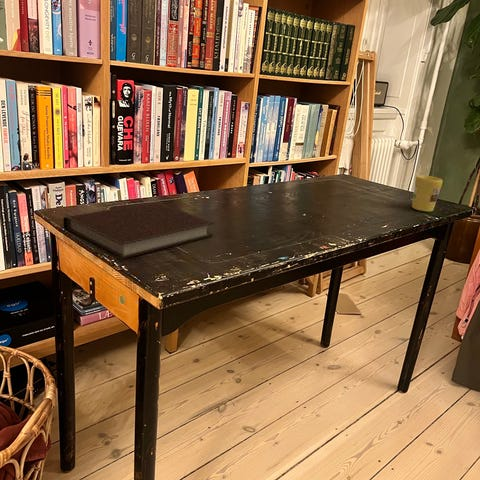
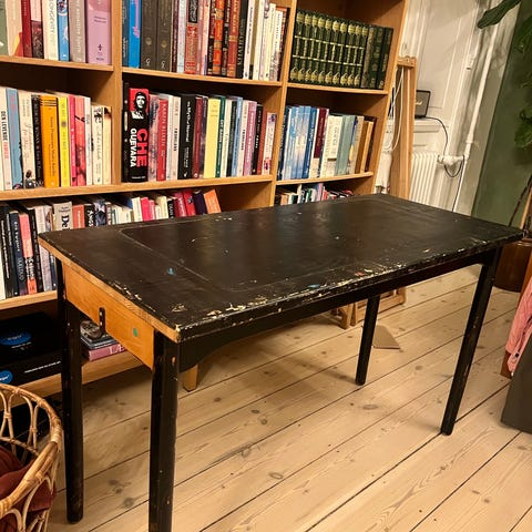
- notebook [63,201,215,260]
- mug [411,174,443,212]
